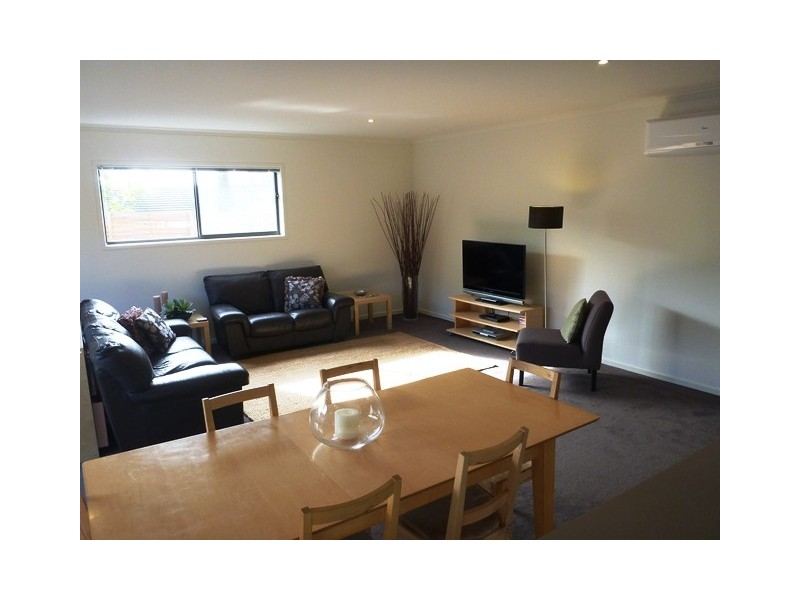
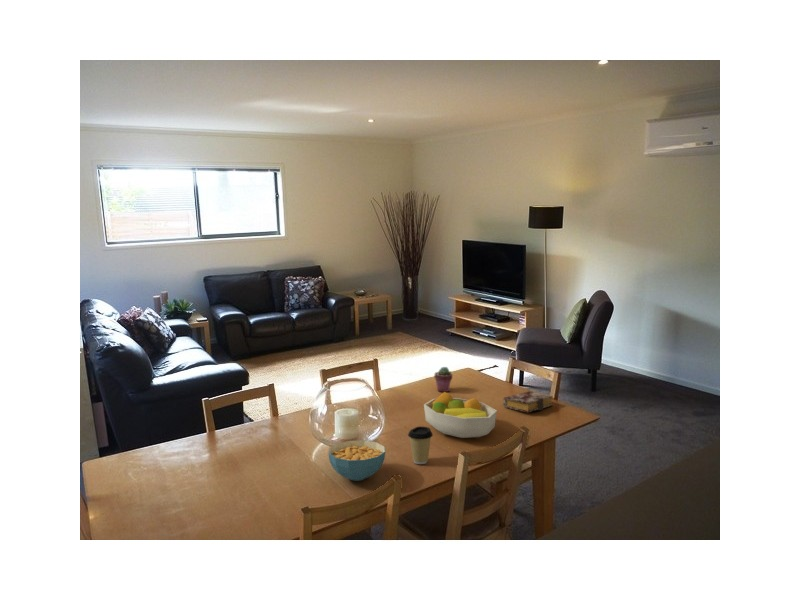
+ coffee cup [407,425,434,465]
+ cereal bowl [327,439,386,482]
+ potted succulent [434,366,454,393]
+ book [502,390,554,413]
+ fruit bowl [423,392,498,439]
